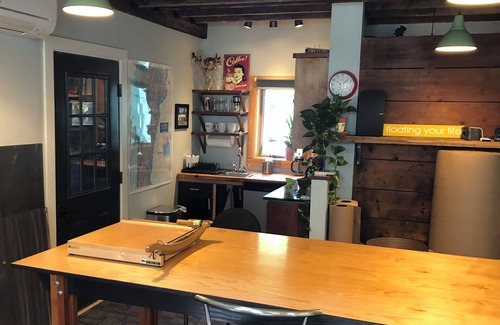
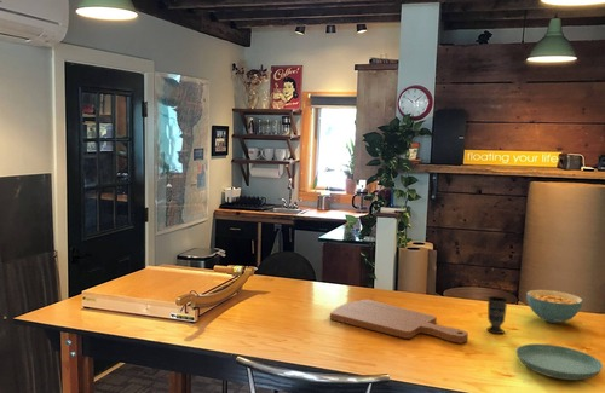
+ cereal bowl [525,289,584,324]
+ saucer [514,342,604,381]
+ cup [485,295,508,335]
+ cutting board [329,297,469,345]
